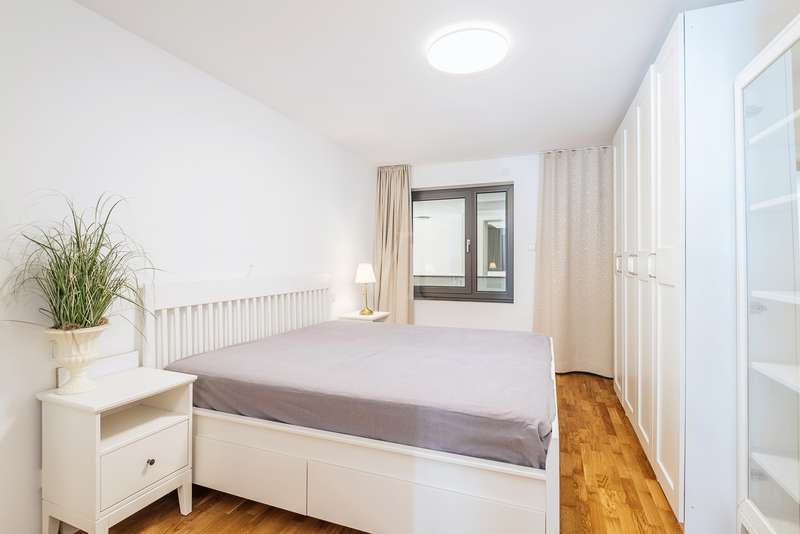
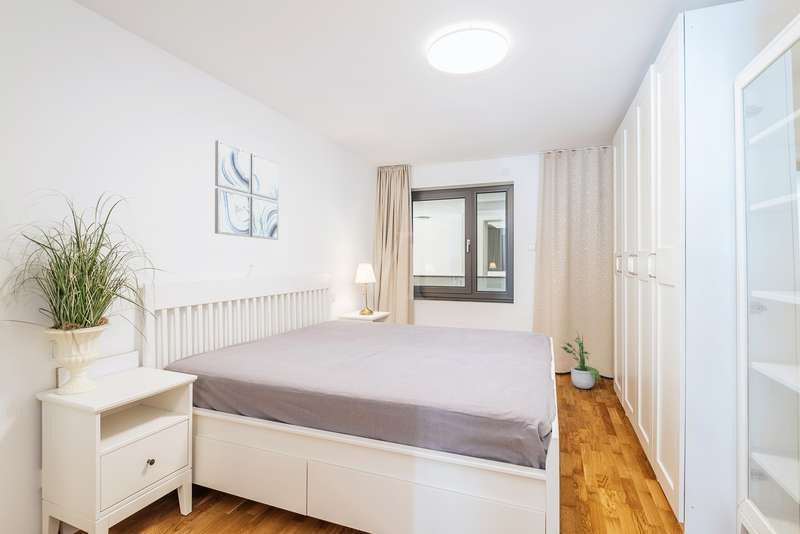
+ potted plant [560,331,602,390]
+ wall art [214,139,280,241]
